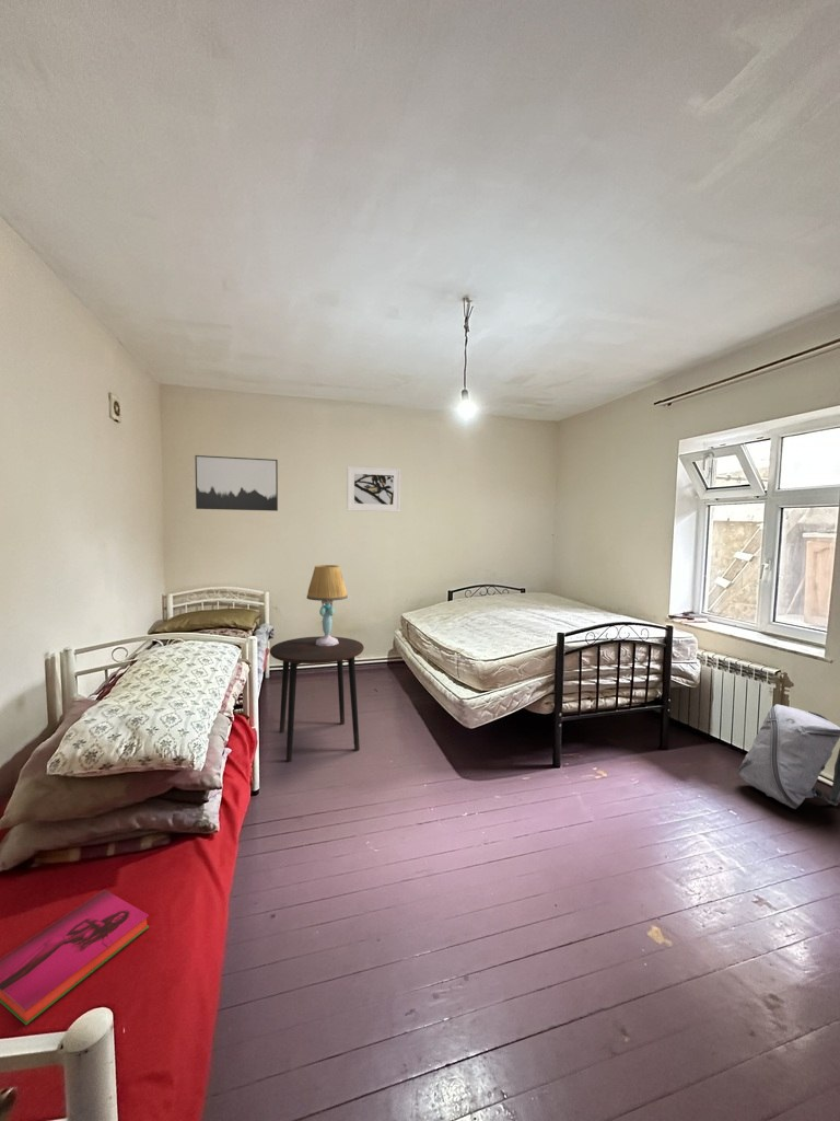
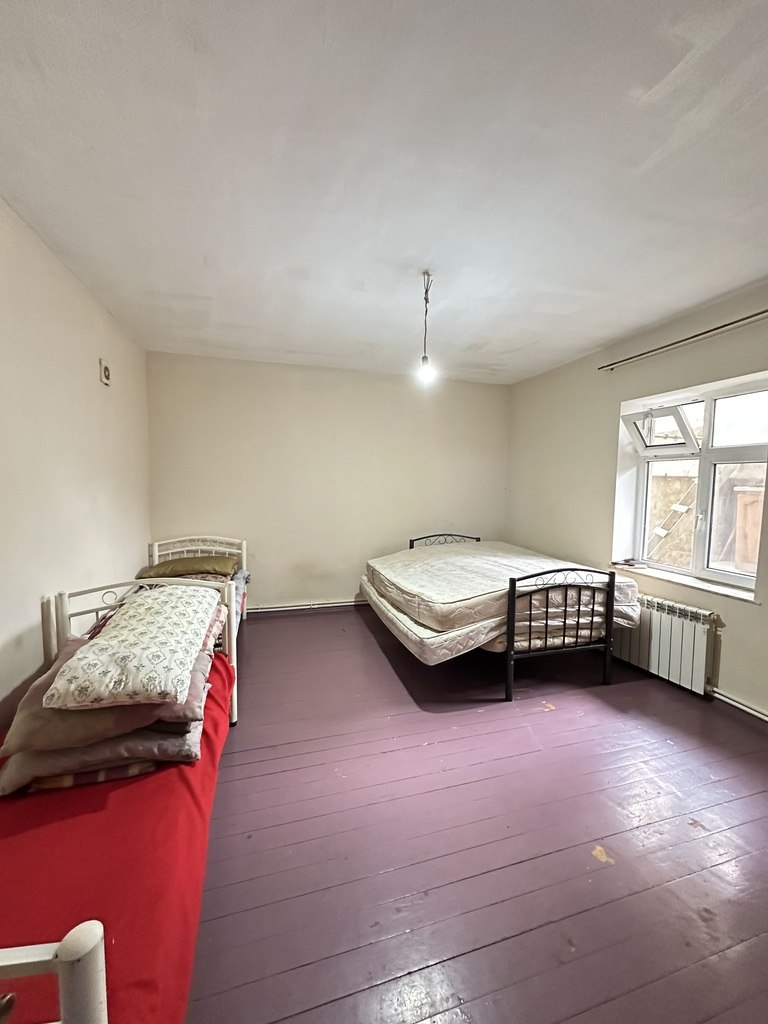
- side table [269,635,365,763]
- wall art [194,454,279,512]
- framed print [346,465,401,513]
- table lamp [306,564,349,646]
- hardback book [0,889,150,1026]
- backpack [737,704,840,810]
